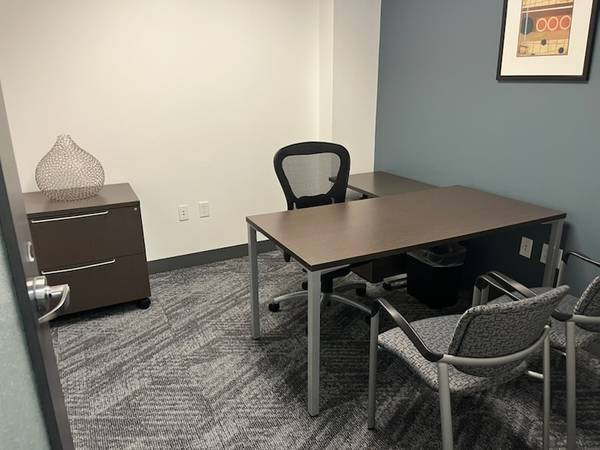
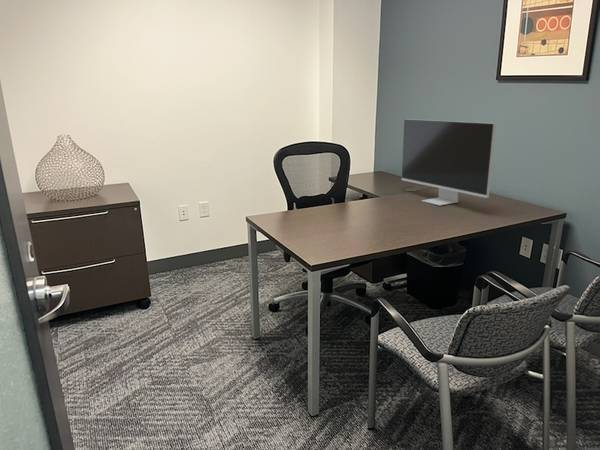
+ monitor [401,118,497,207]
